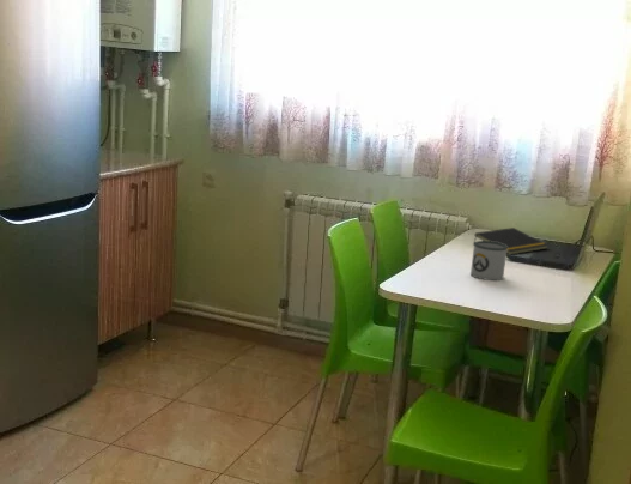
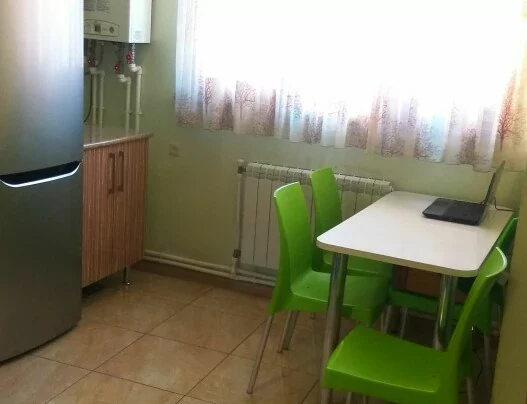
- notepad [472,226,548,256]
- mug [469,240,508,282]
